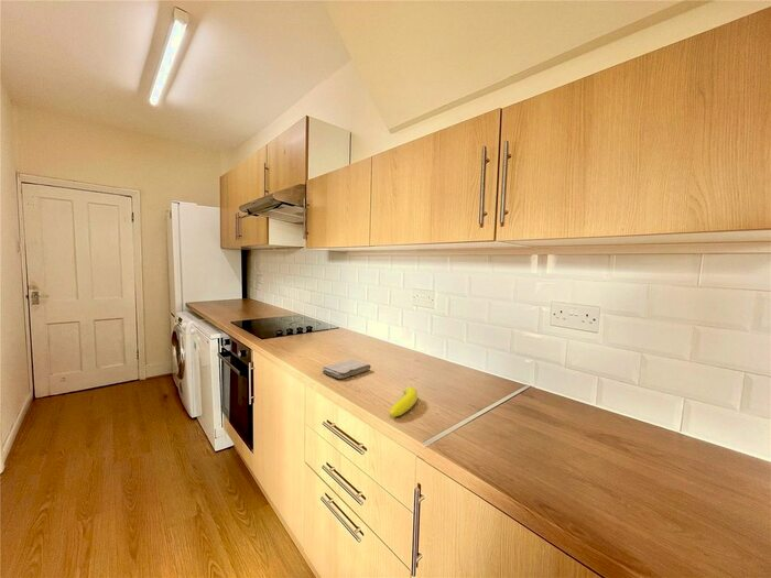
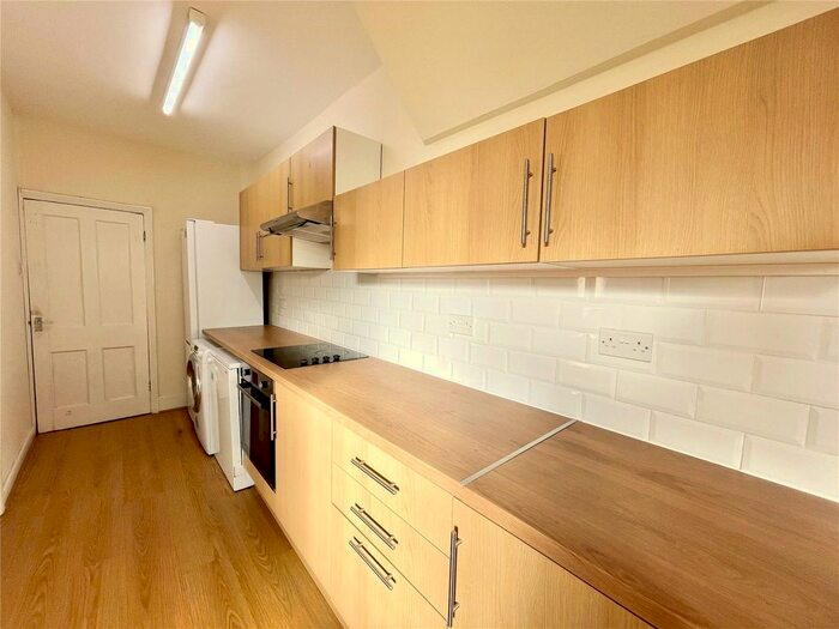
- washcloth [322,359,372,380]
- banana [389,385,419,417]
